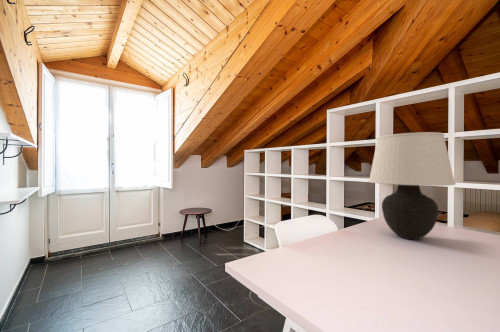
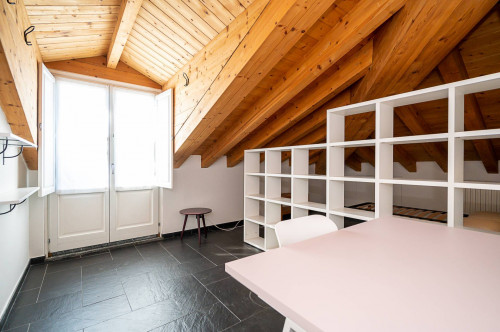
- table lamp [368,131,457,241]
